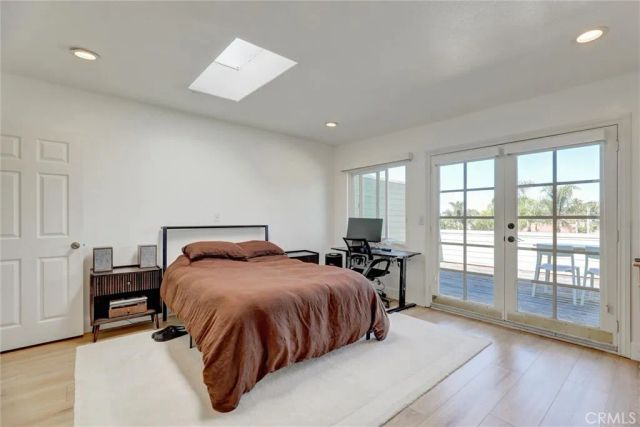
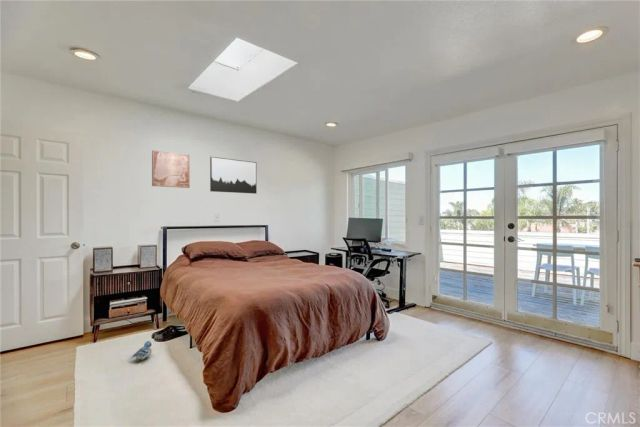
+ plush toy [130,340,153,363]
+ wall art [209,156,258,195]
+ wall art [151,149,191,189]
